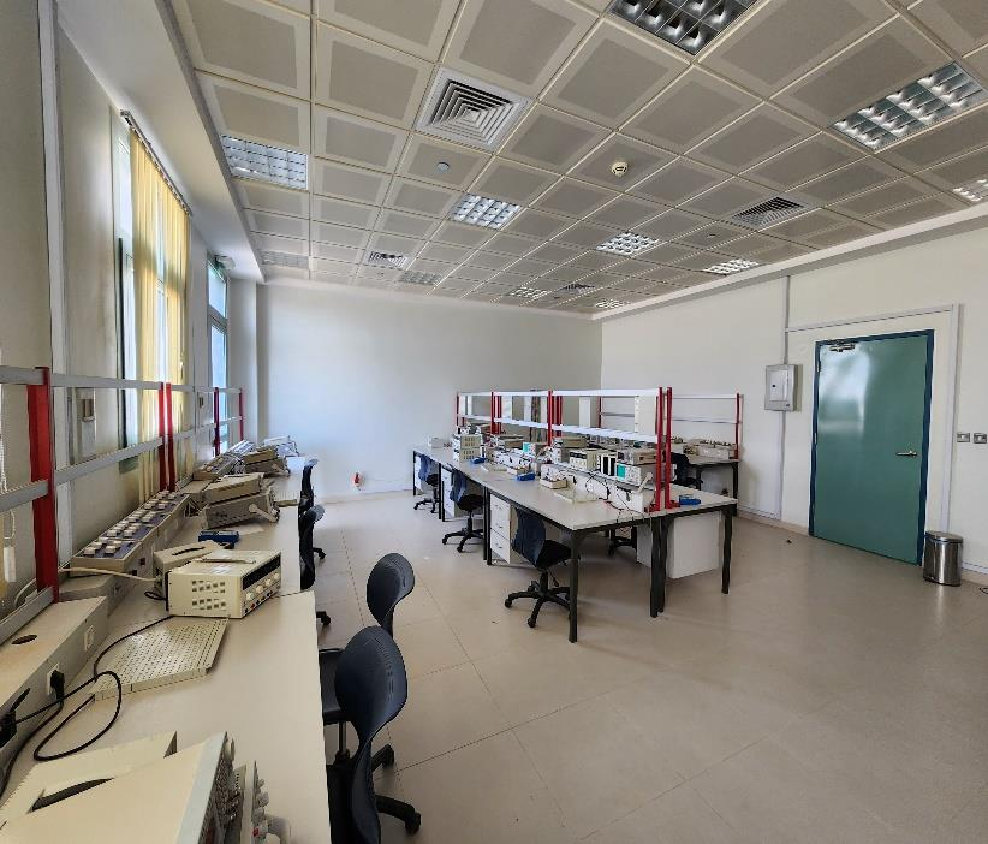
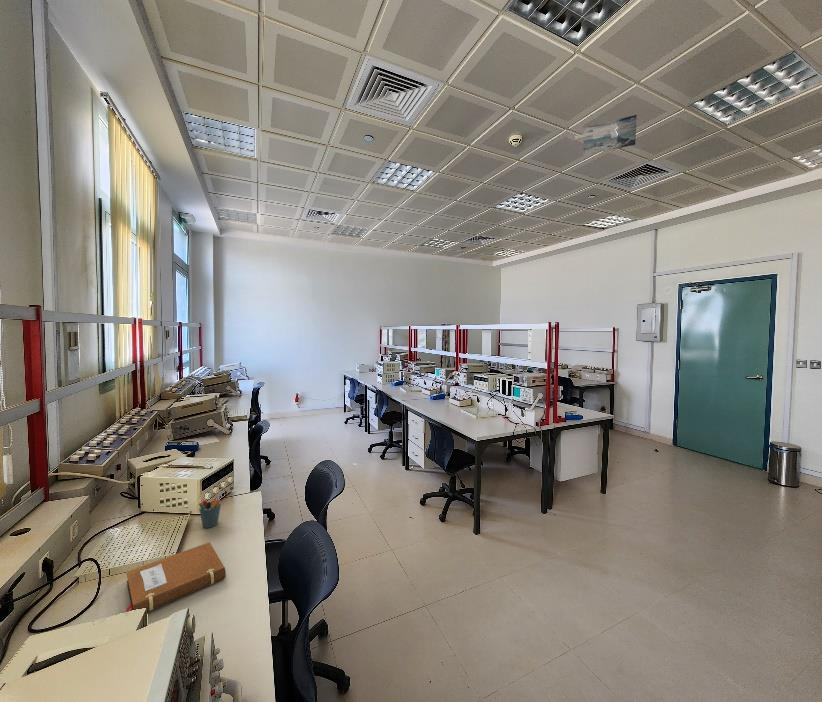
+ notebook [125,541,227,613]
+ projector [574,114,638,157]
+ pen holder [198,490,222,529]
